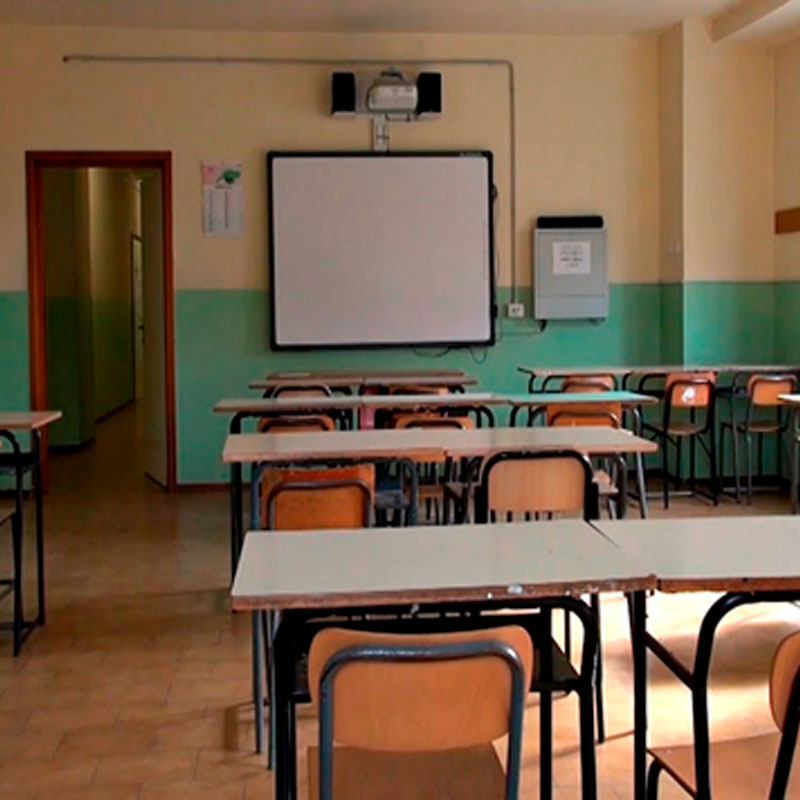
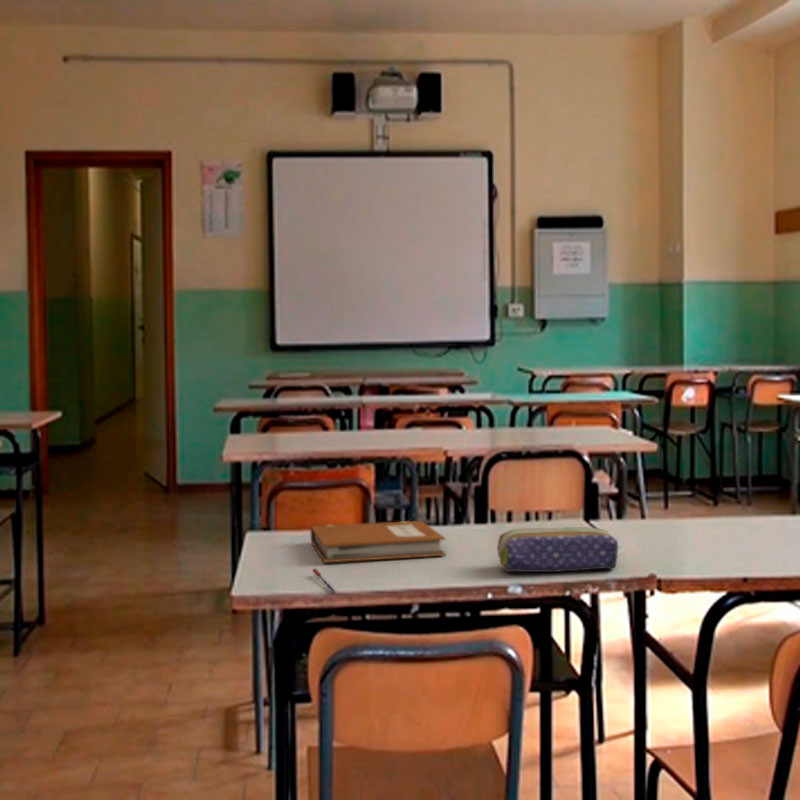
+ notebook [309,520,446,563]
+ pencil case [496,526,619,573]
+ pen [312,568,339,594]
